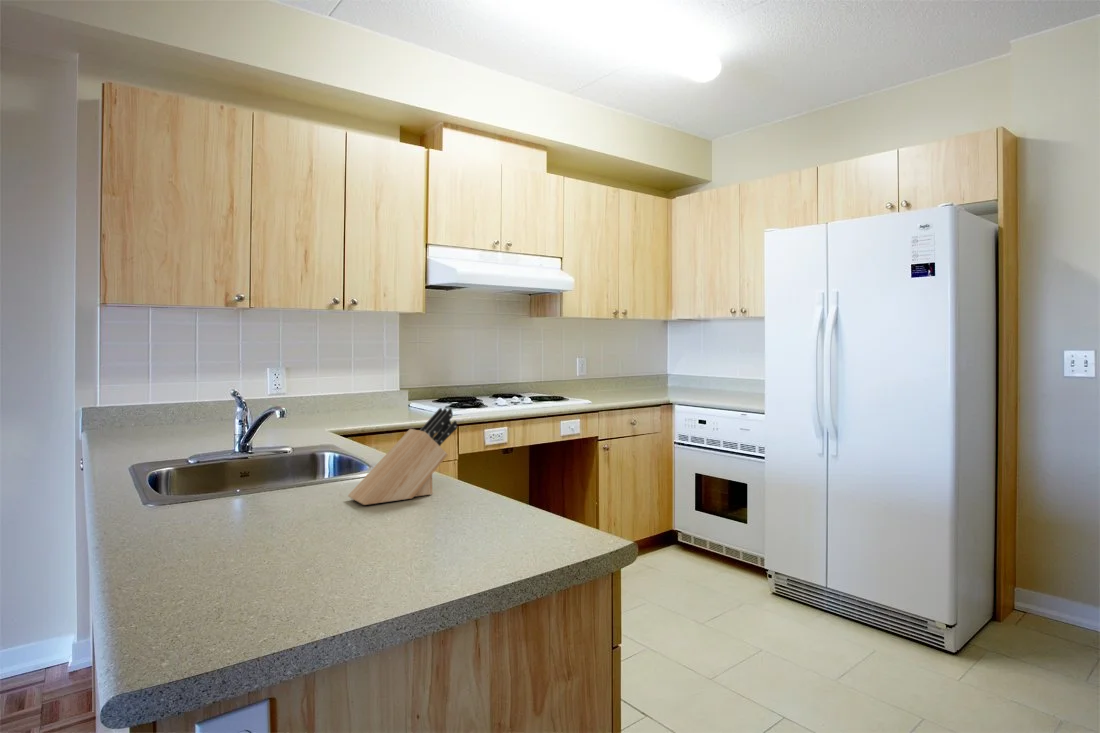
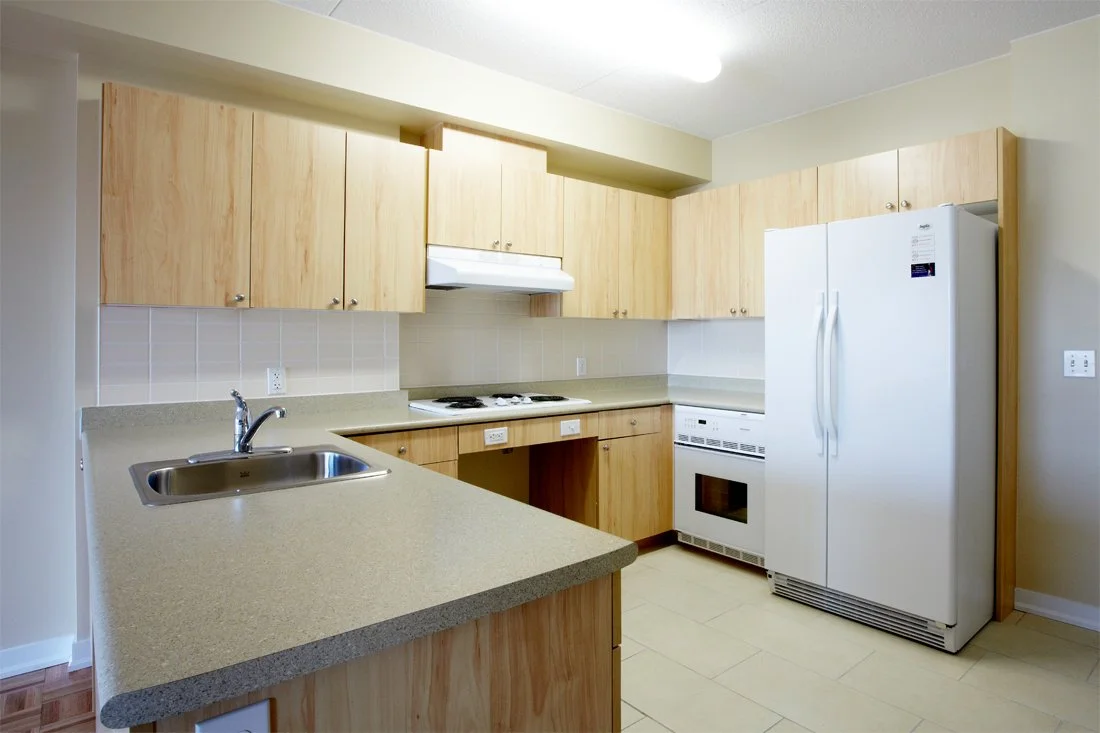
- knife block [347,407,458,506]
